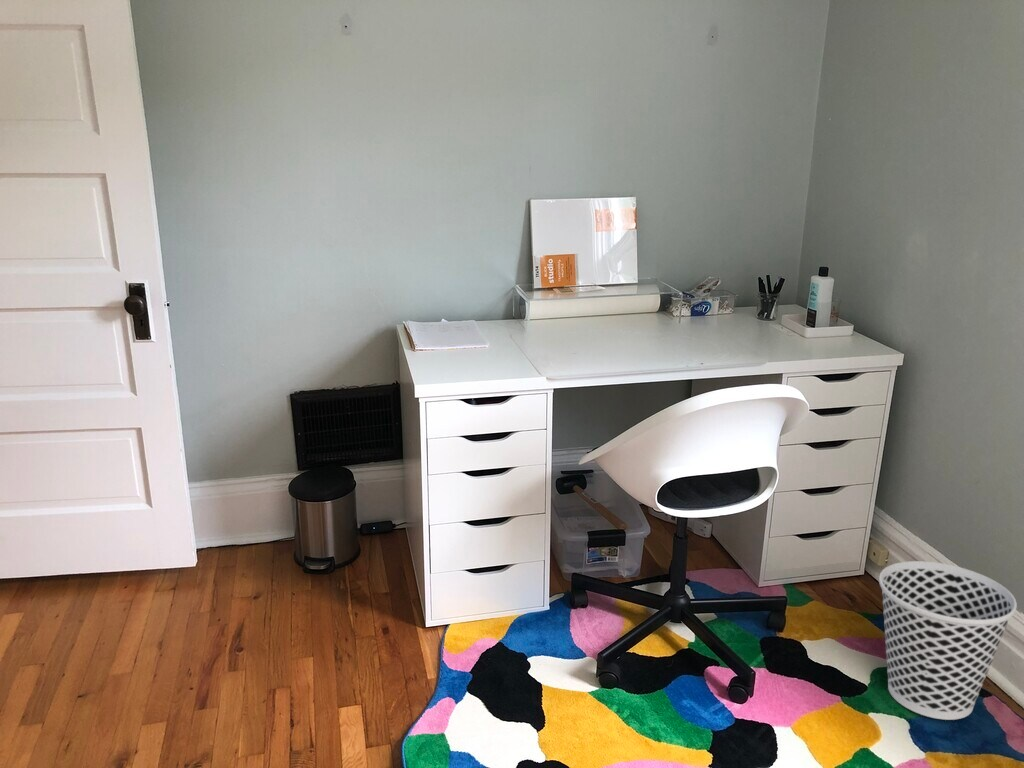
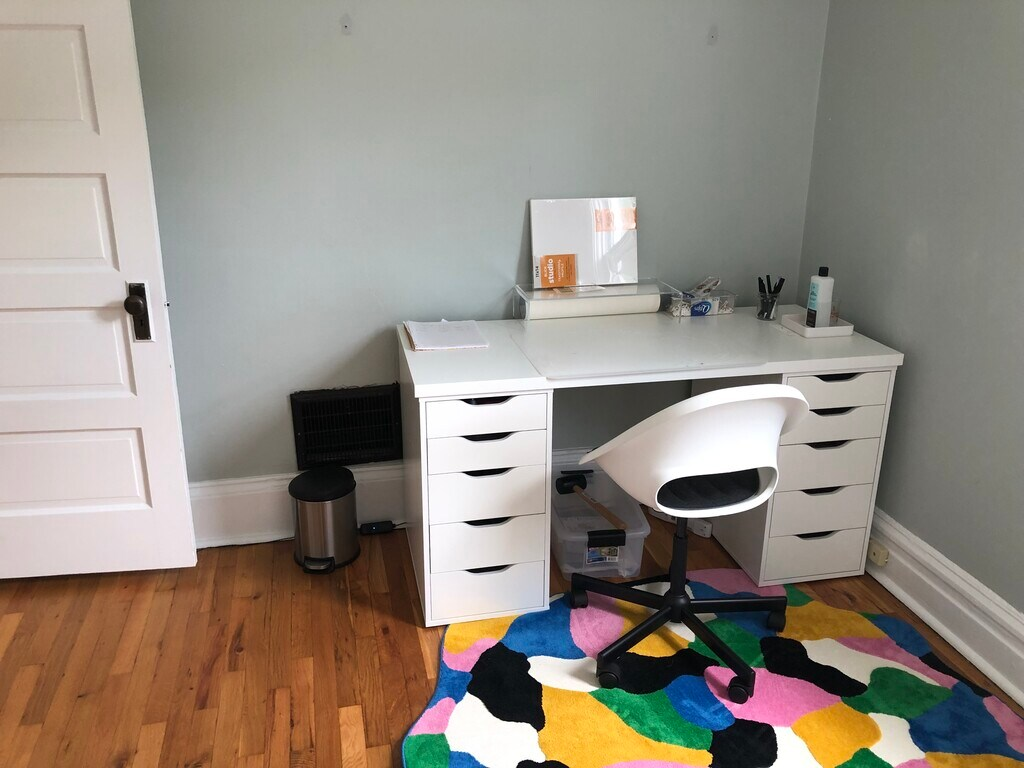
- wastebasket [878,560,1018,721]
